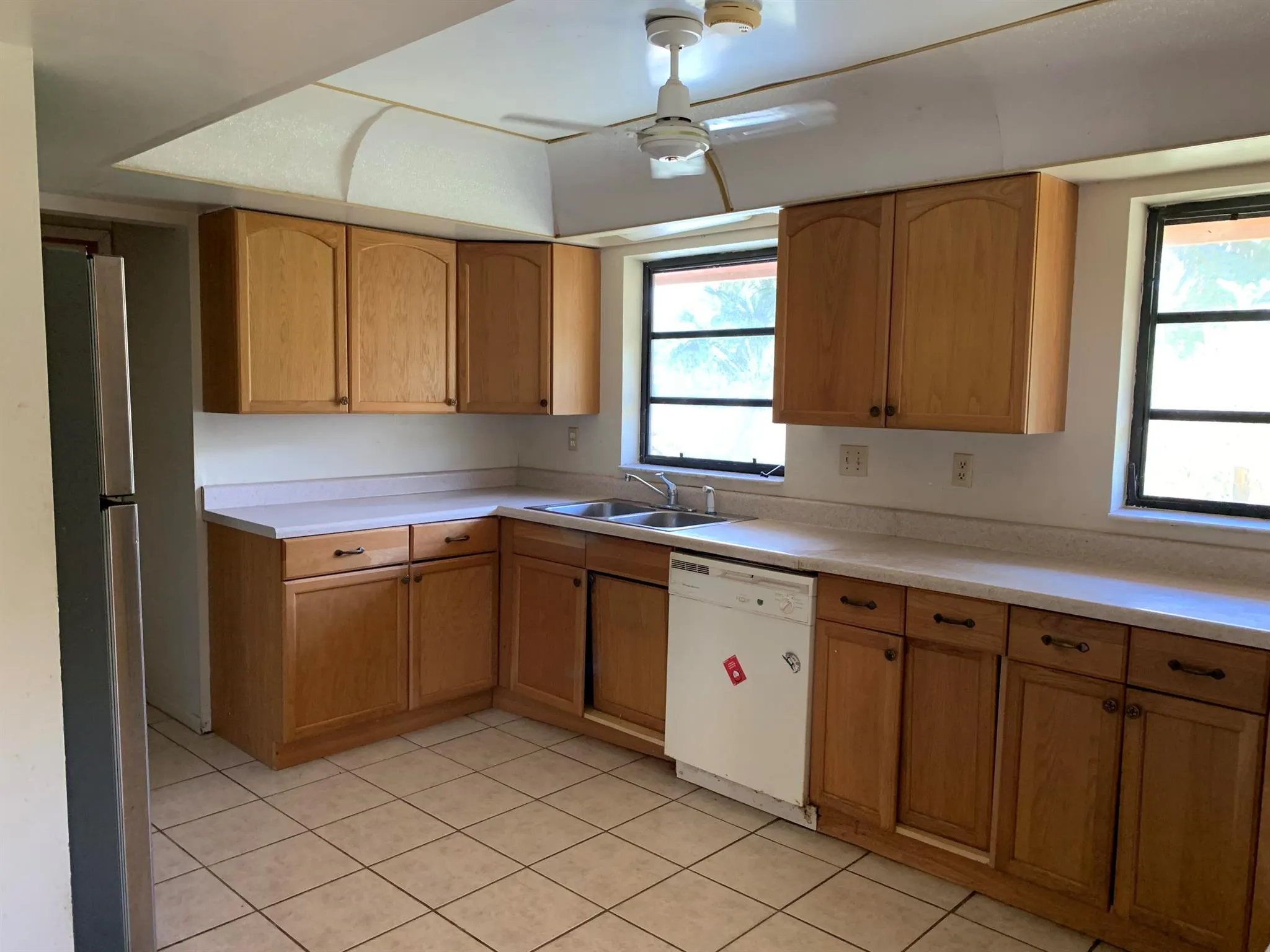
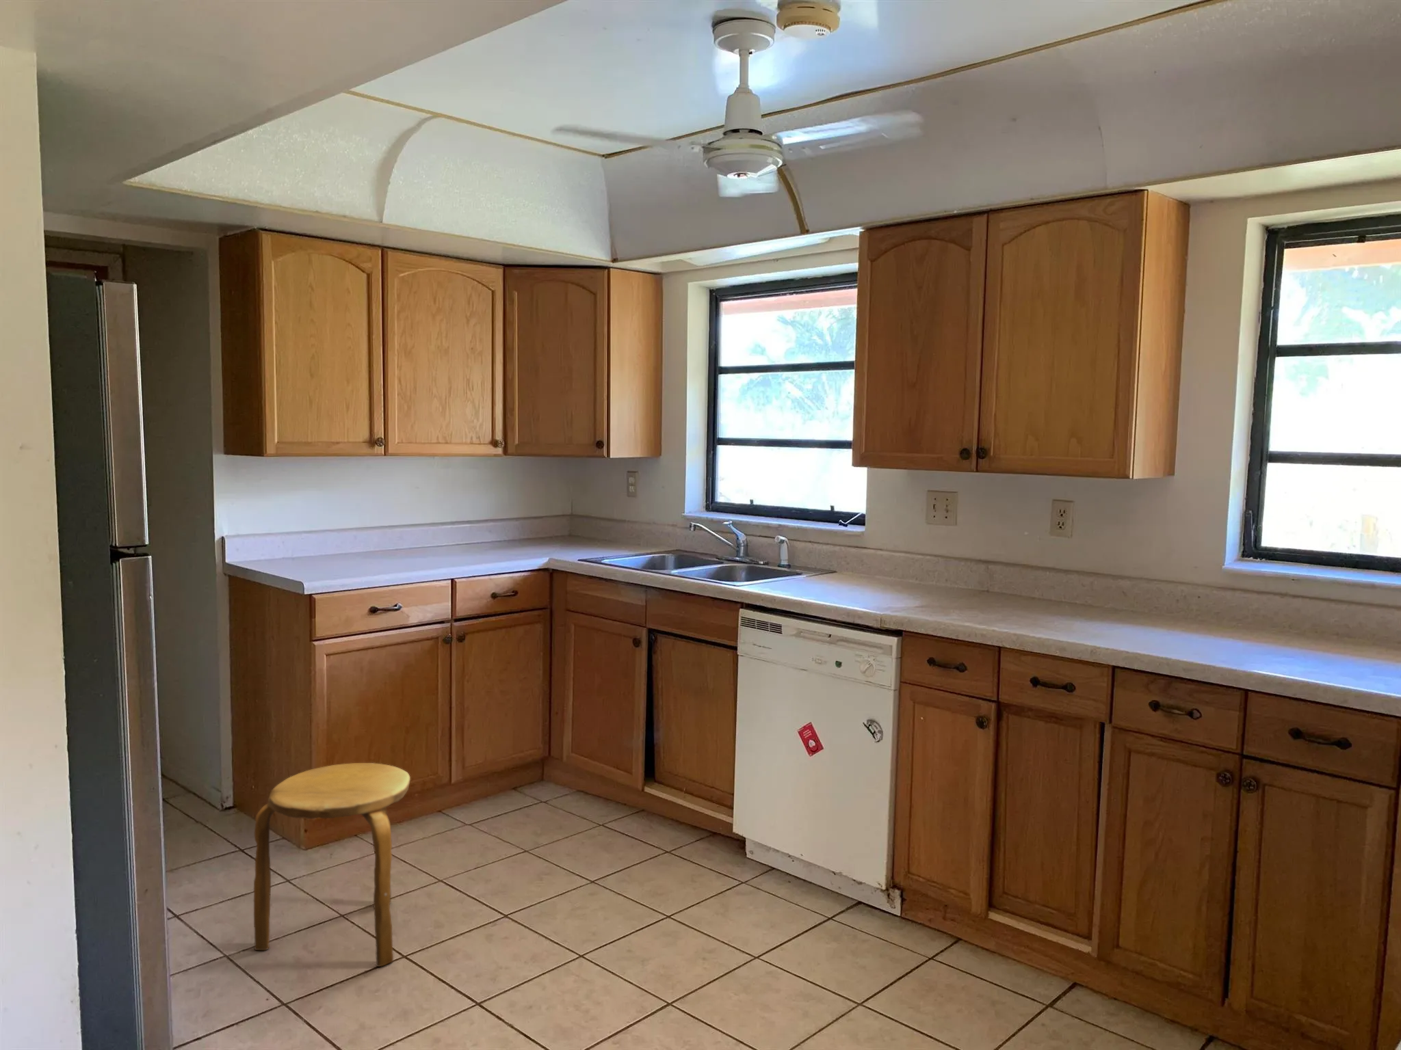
+ stool [253,762,411,967]
